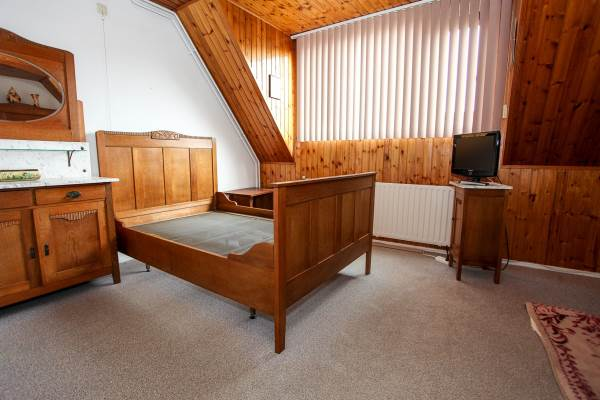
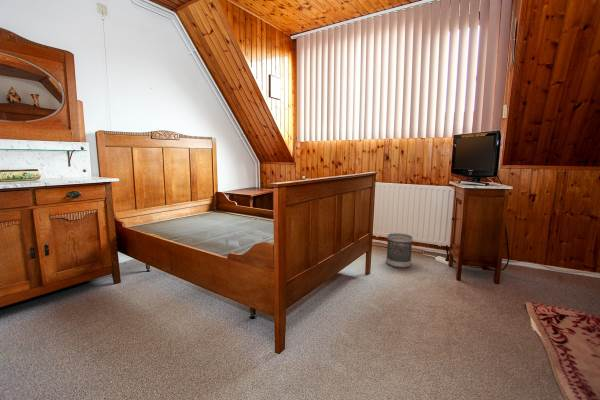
+ wastebasket [385,232,414,269]
